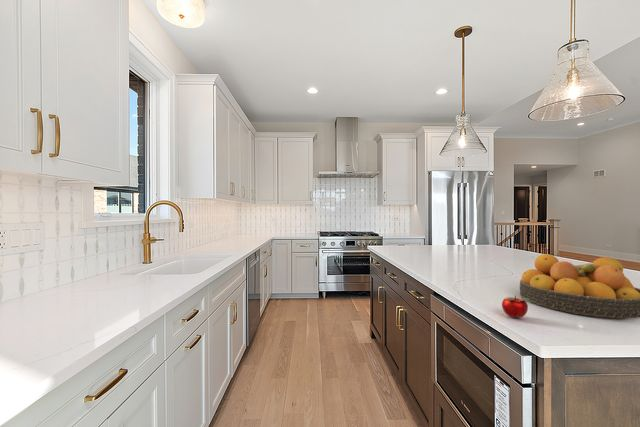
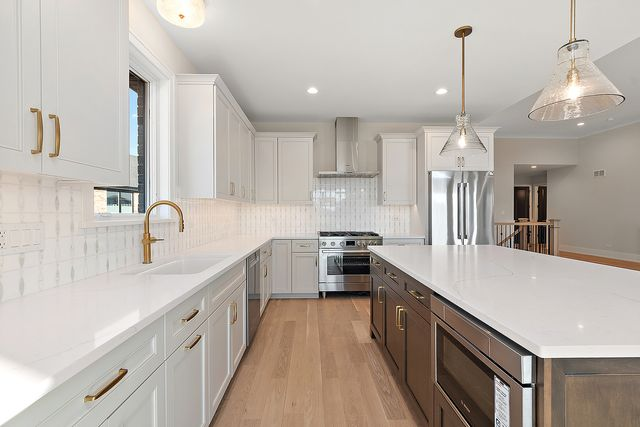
- apple [501,295,531,319]
- fruit bowl [519,253,640,319]
